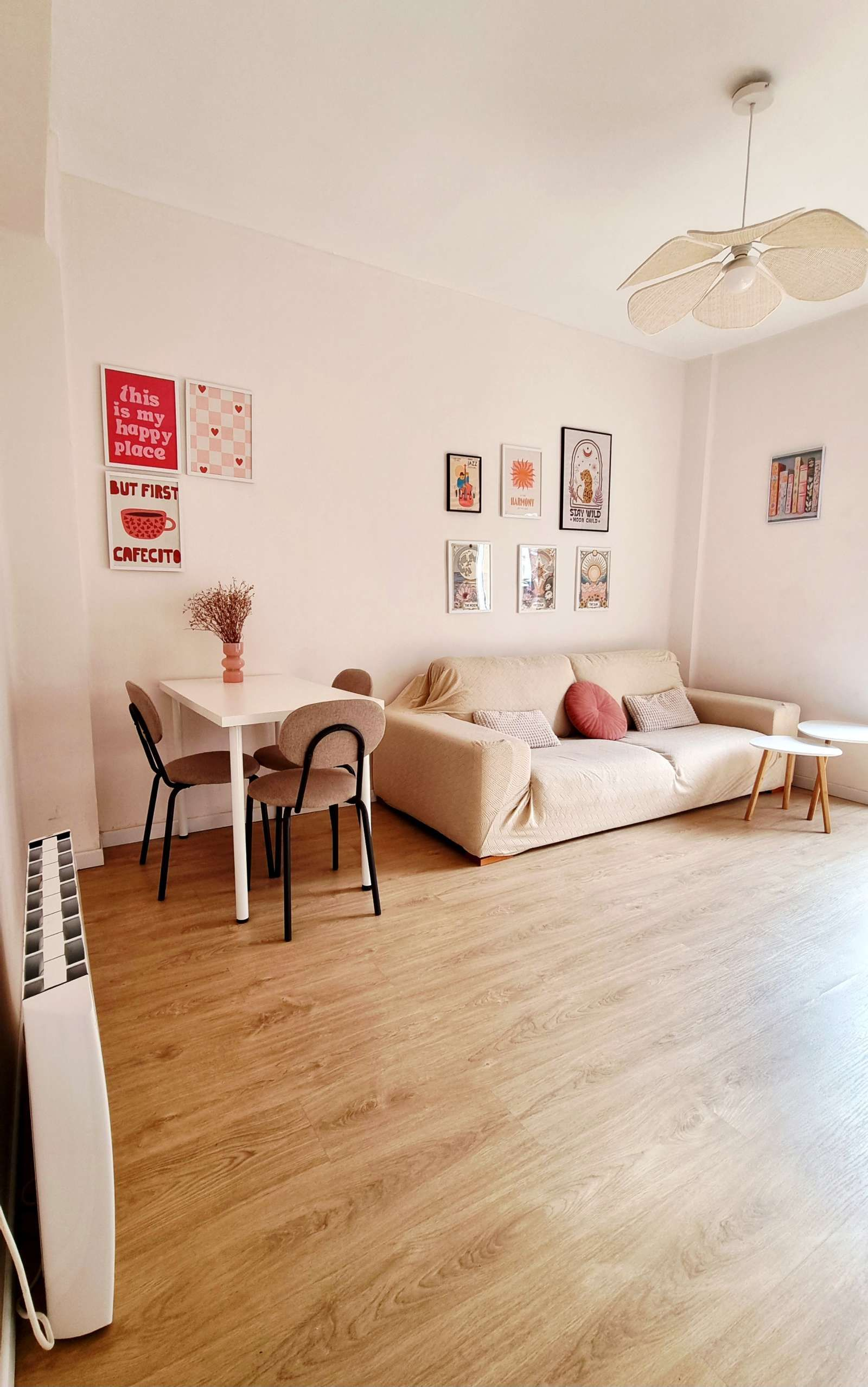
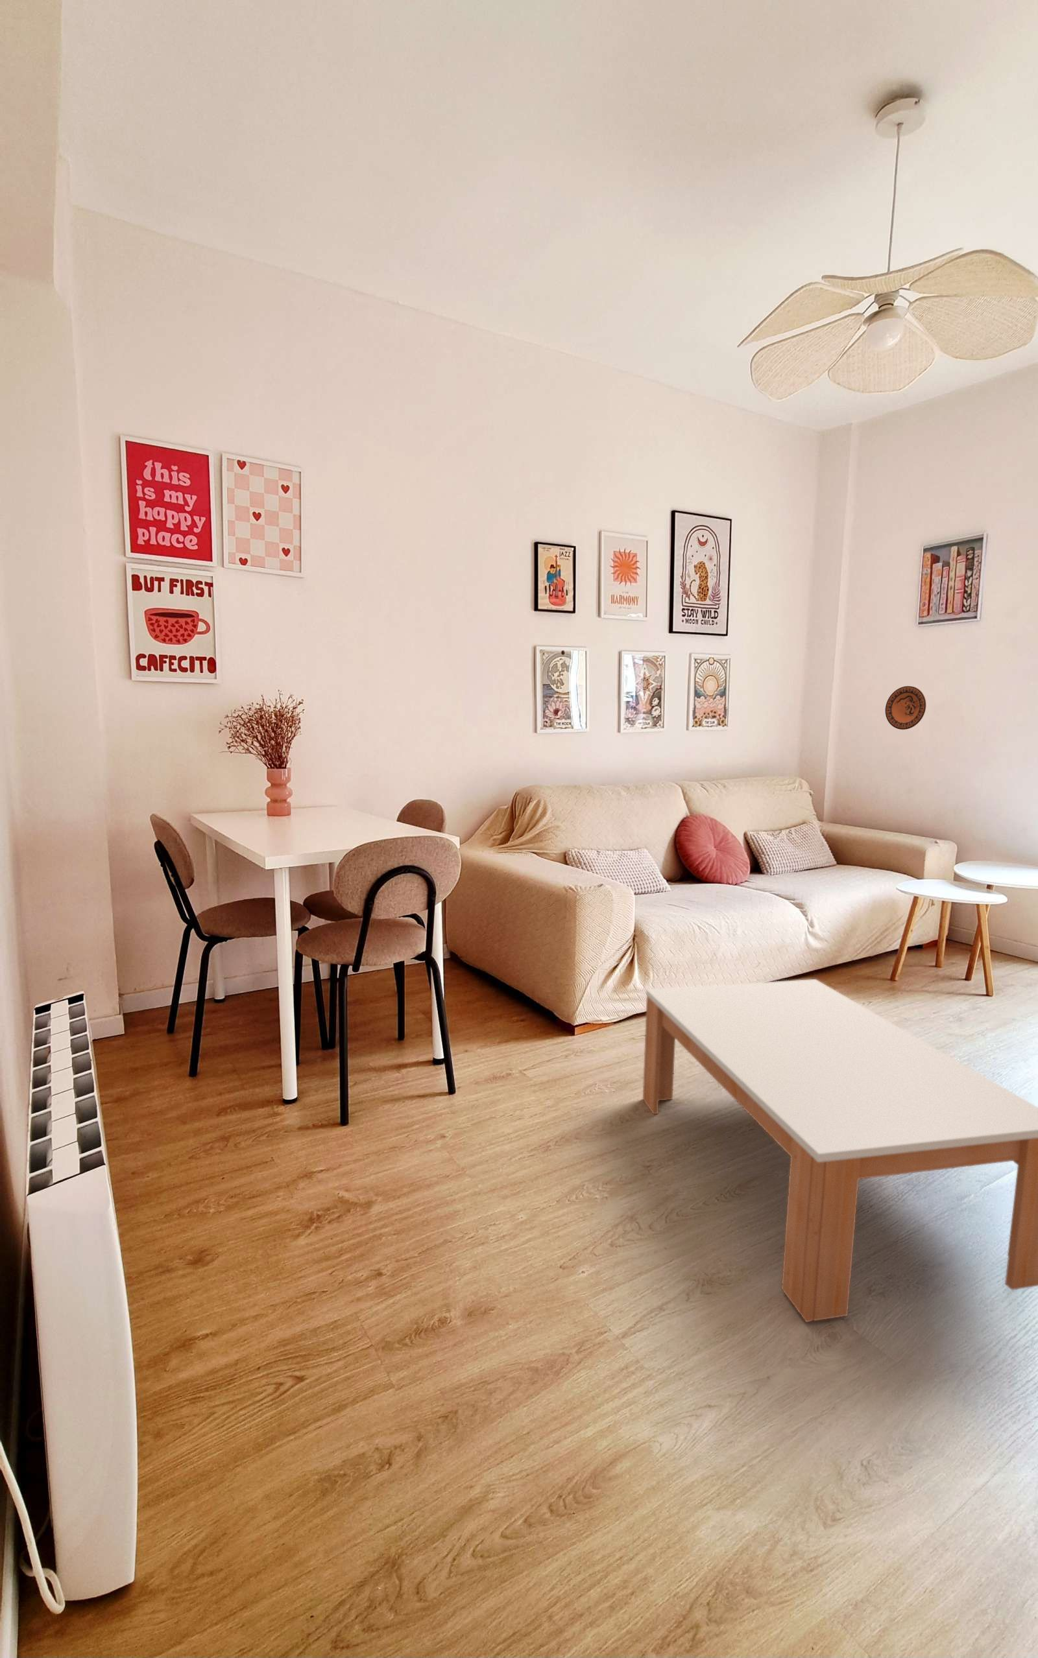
+ decorative plate [885,685,927,730]
+ coffee table [642,979,1038,1323]
